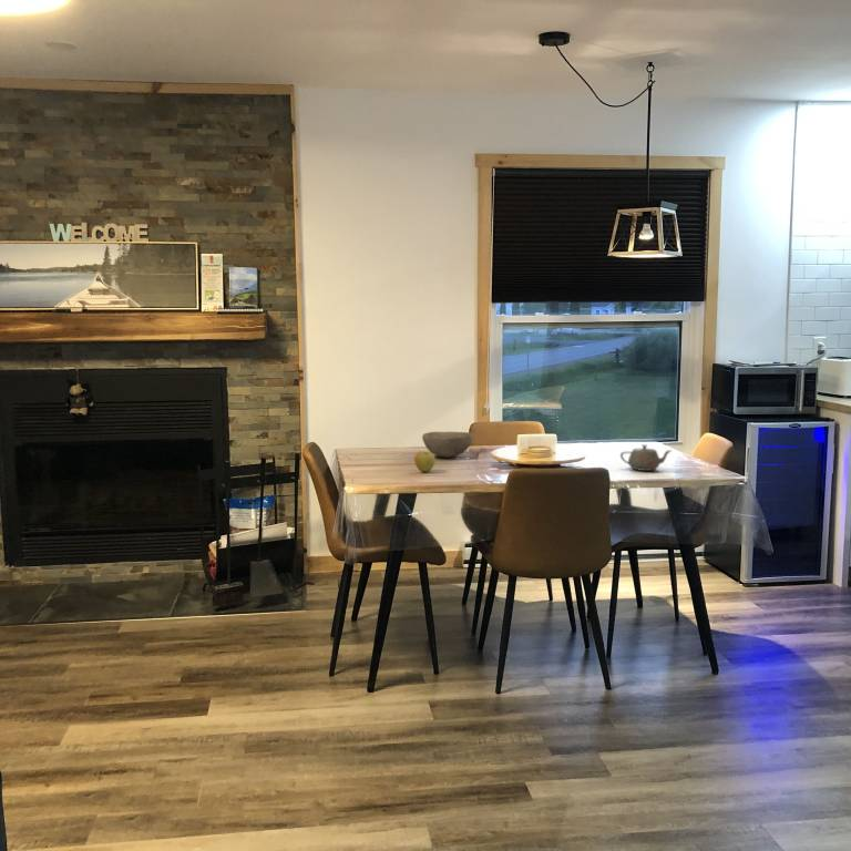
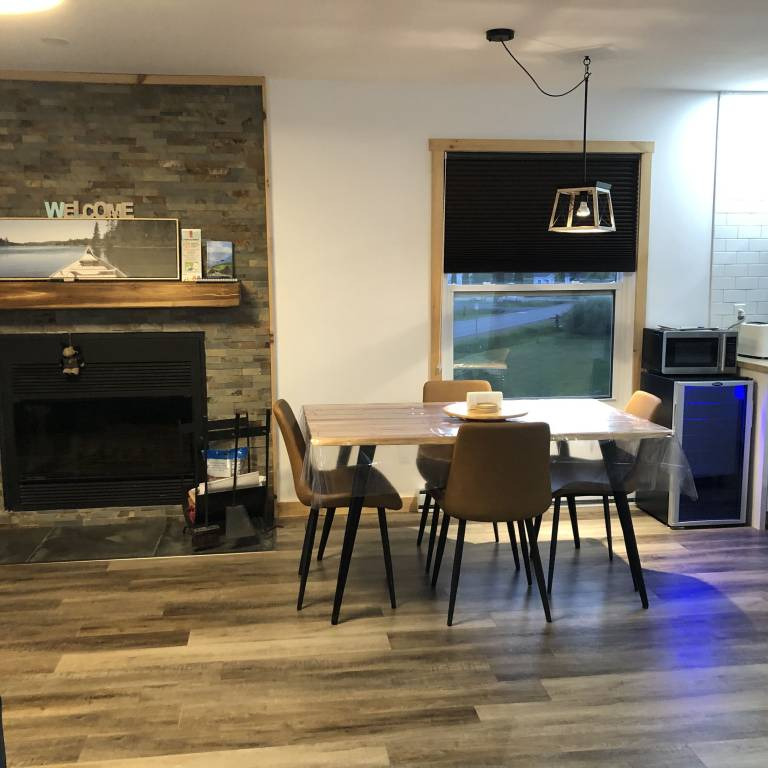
- teapot [619,443,671,472]
- bowl [421,431,474,459]
- apple [413,450,437,473]
